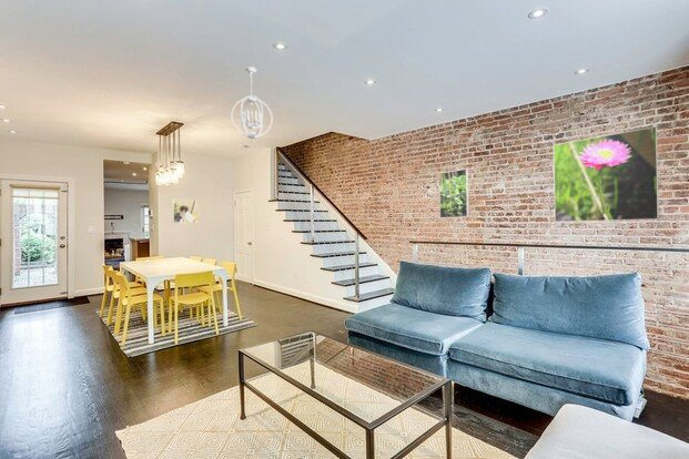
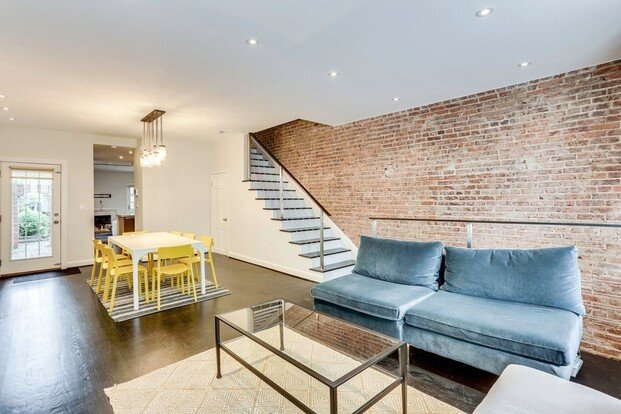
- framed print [172,198,199,224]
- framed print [553,125,660,223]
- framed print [438,167,469,220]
- chandelier [230,65,274,141]
